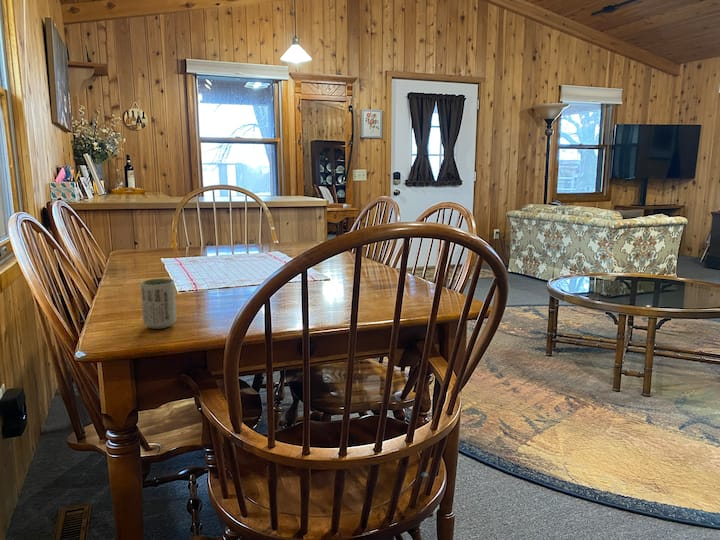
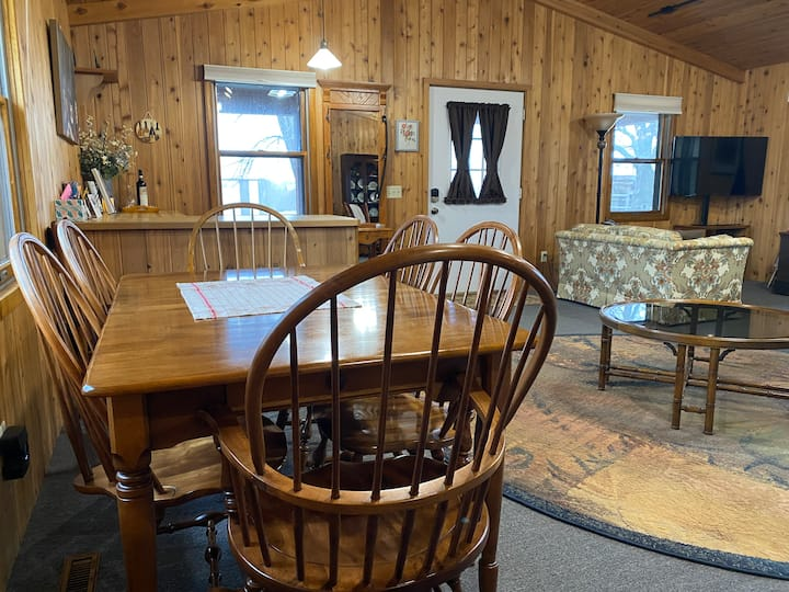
- cup [140,277,177,330]
